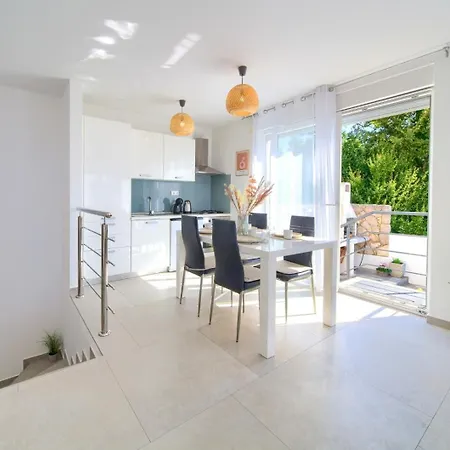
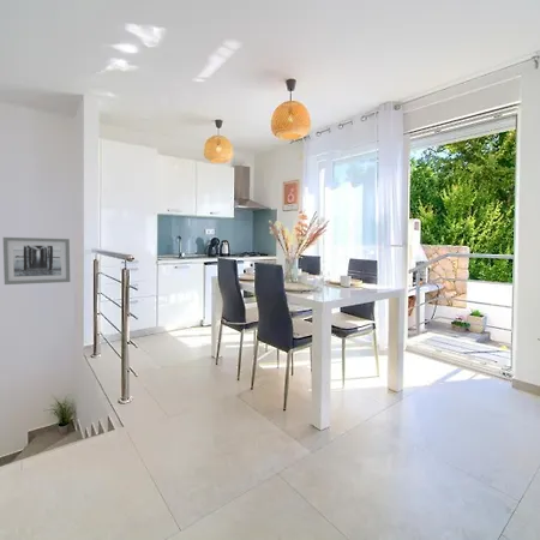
+ wall art [2,236,71,286]
